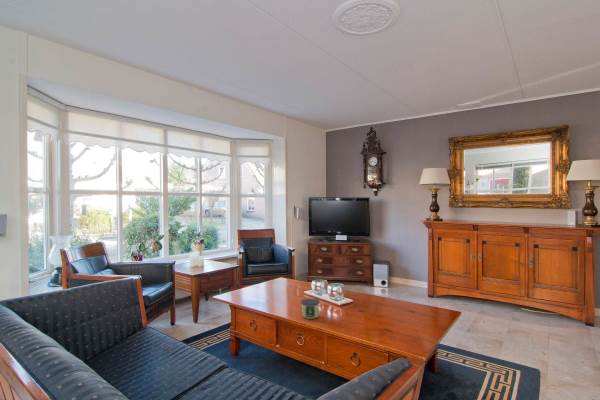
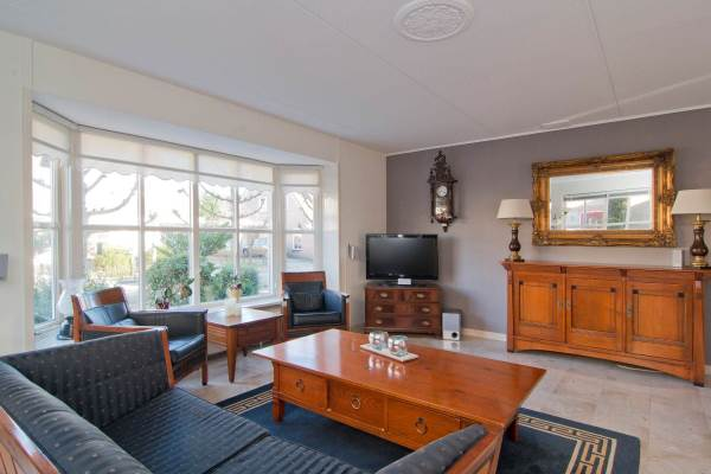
- candle [300,298,321,320]
